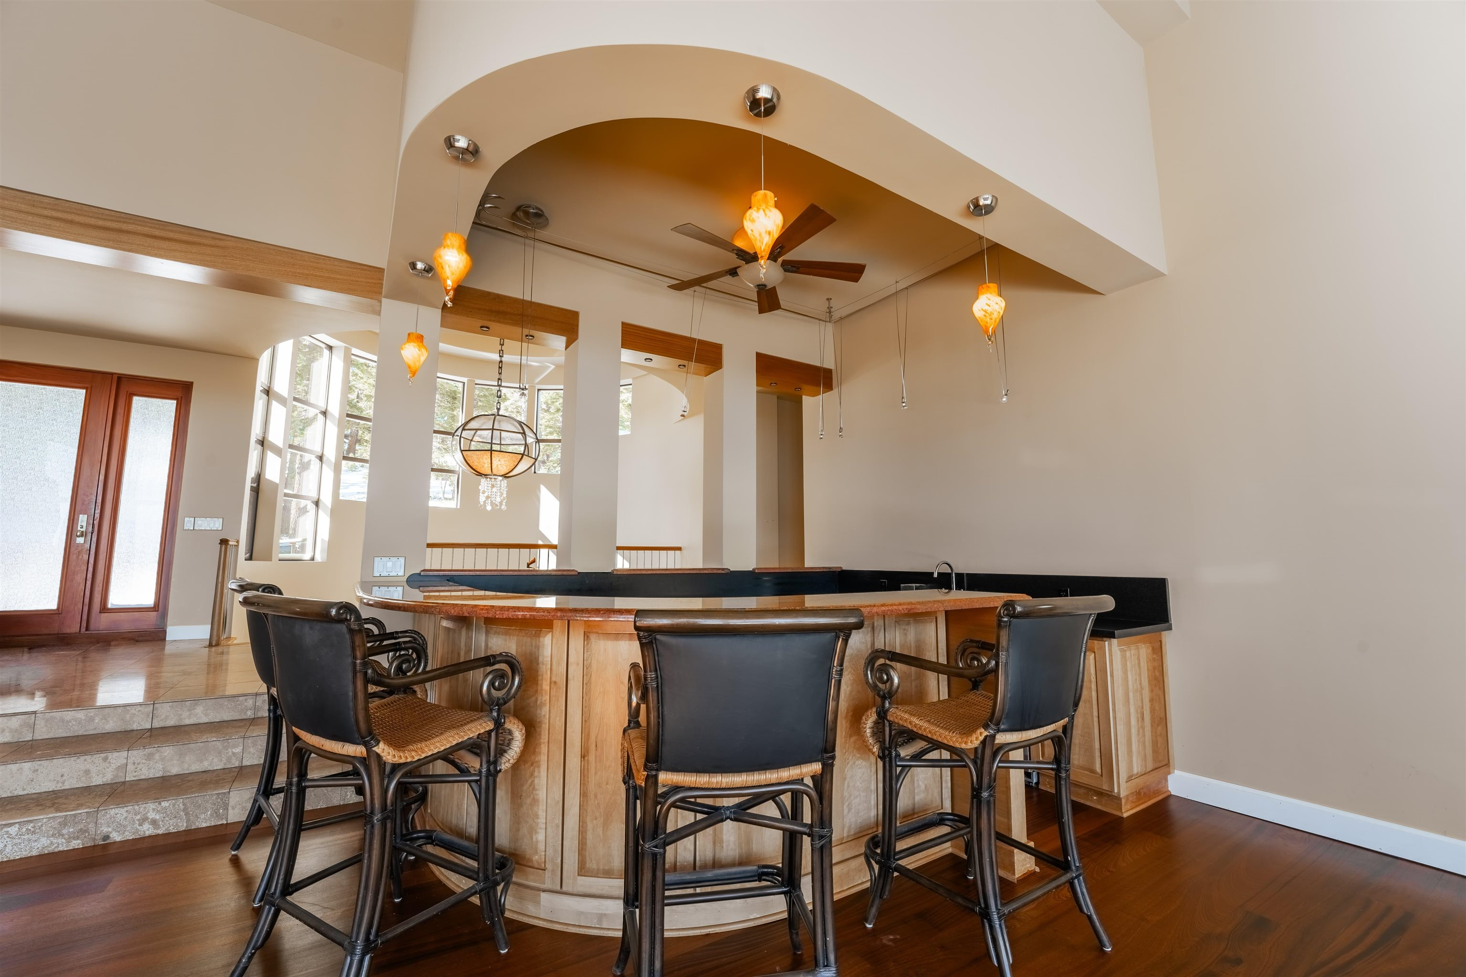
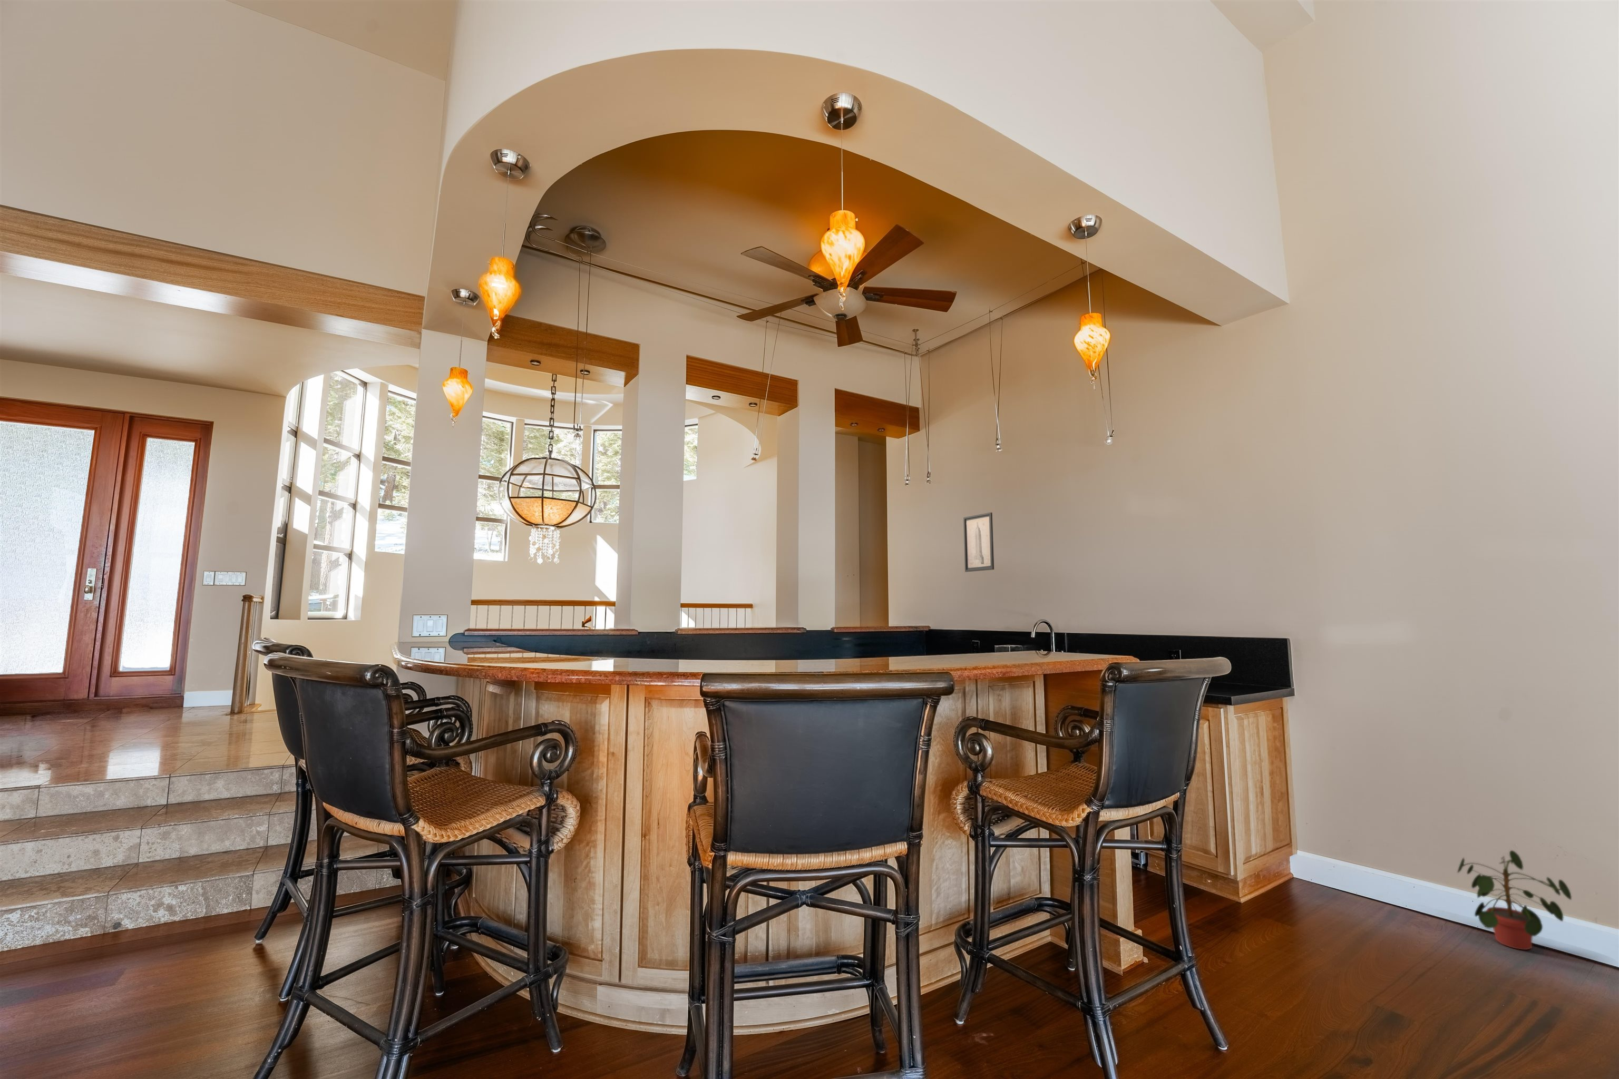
+ wall art [962,512,995,572]
+ potted plant [1456,850,1572,950]
